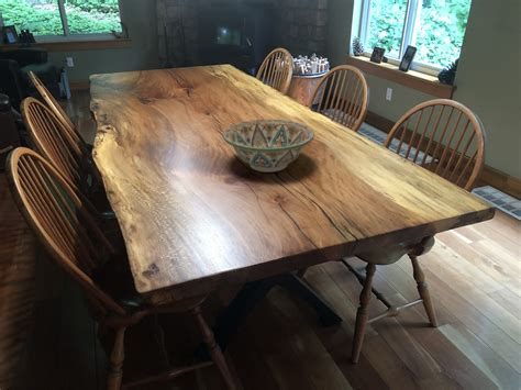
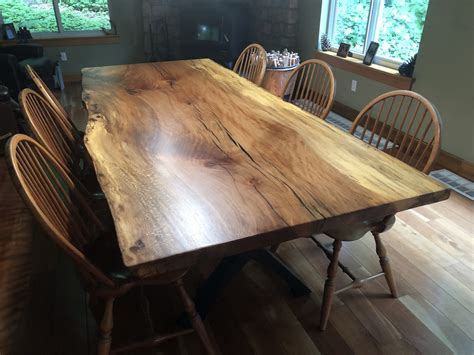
- decorative bowl [222,119,315,174]
